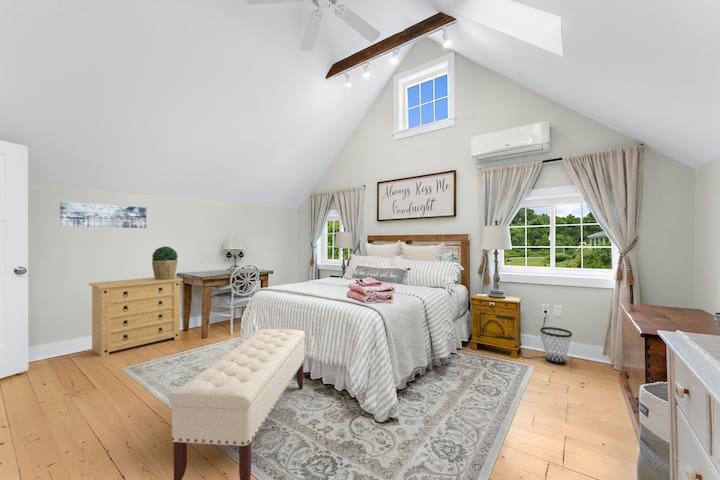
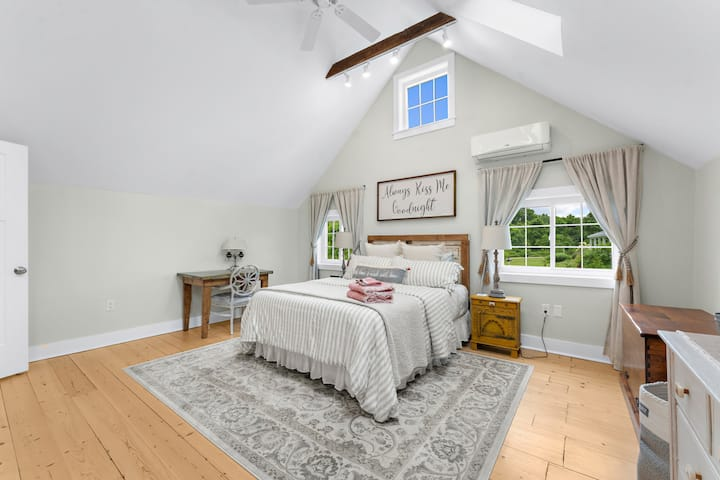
- wastebasket [539,326,573,365]
- wall art [59,201,147,229]
- dresser [88,277,184,357]
- bench [169,328,306,480]
- potted plant [151,245,179,279]
